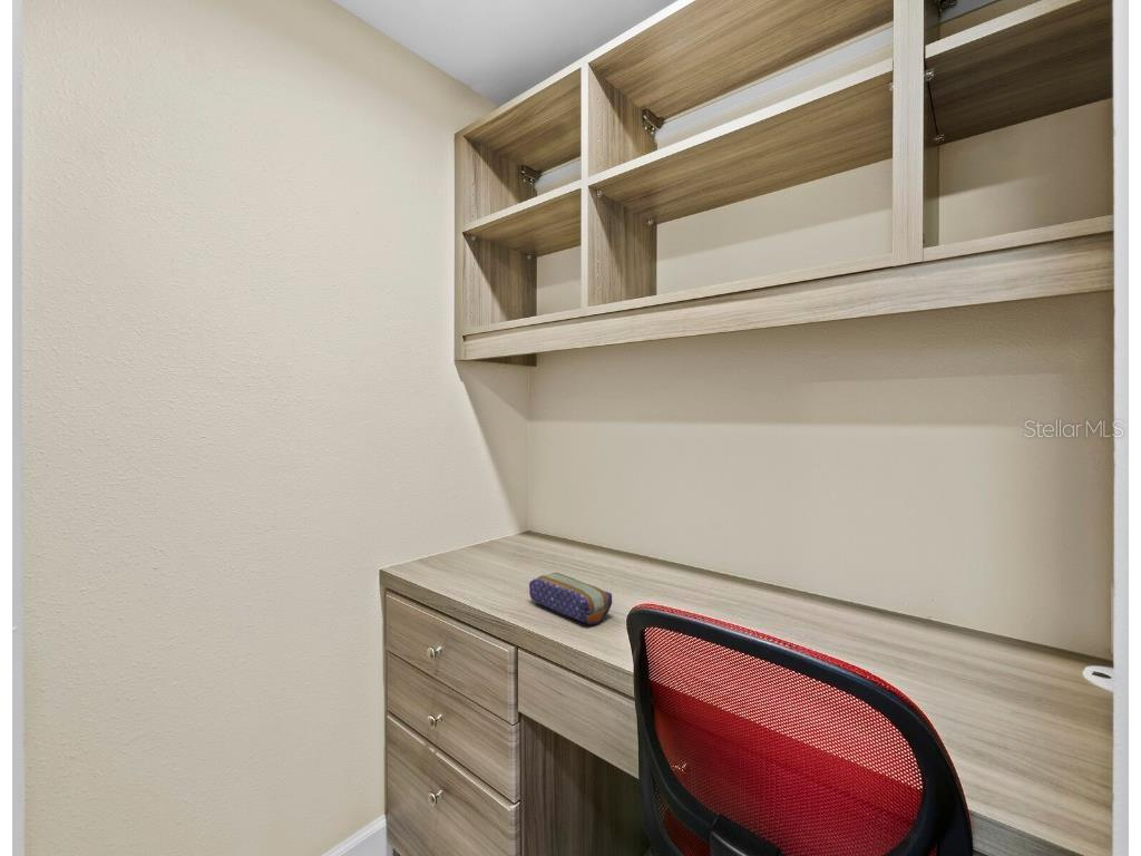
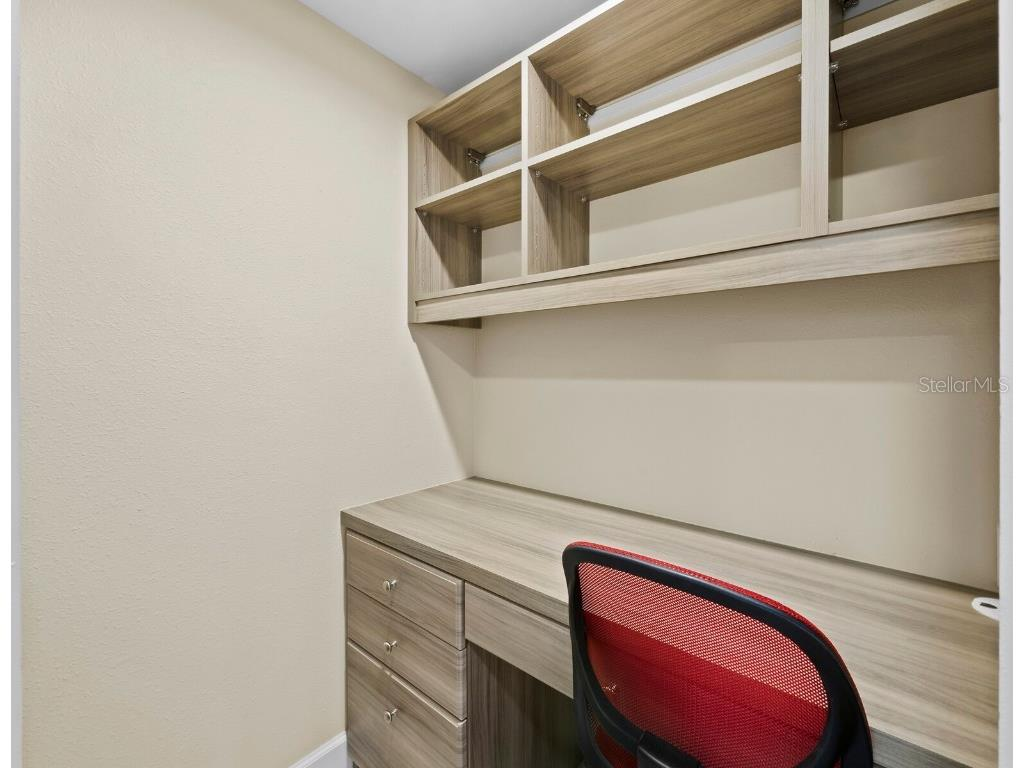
- pencil case [528,572,613,625]
